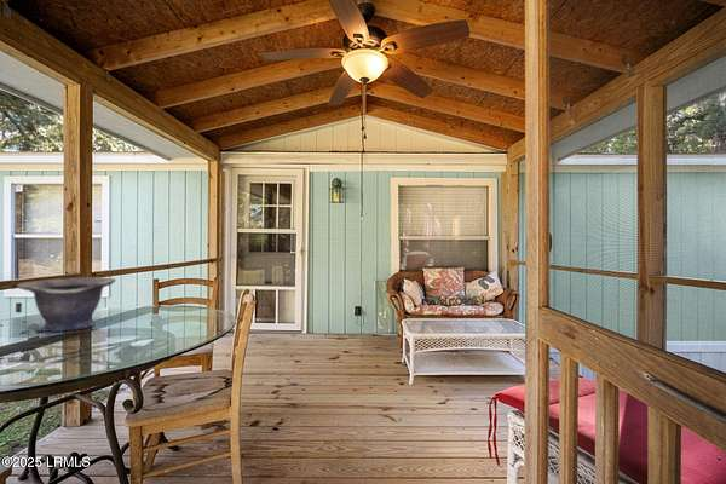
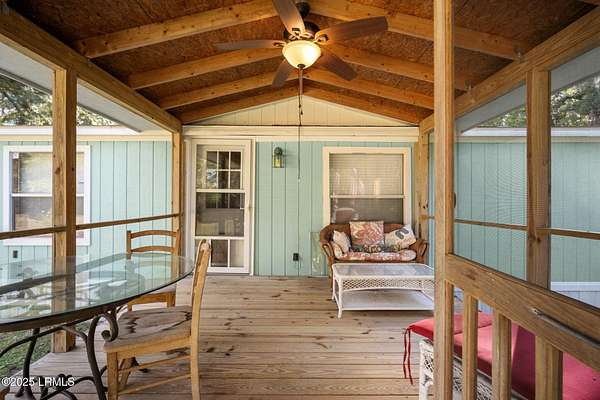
- decorative bowl [16,276,117,333]
